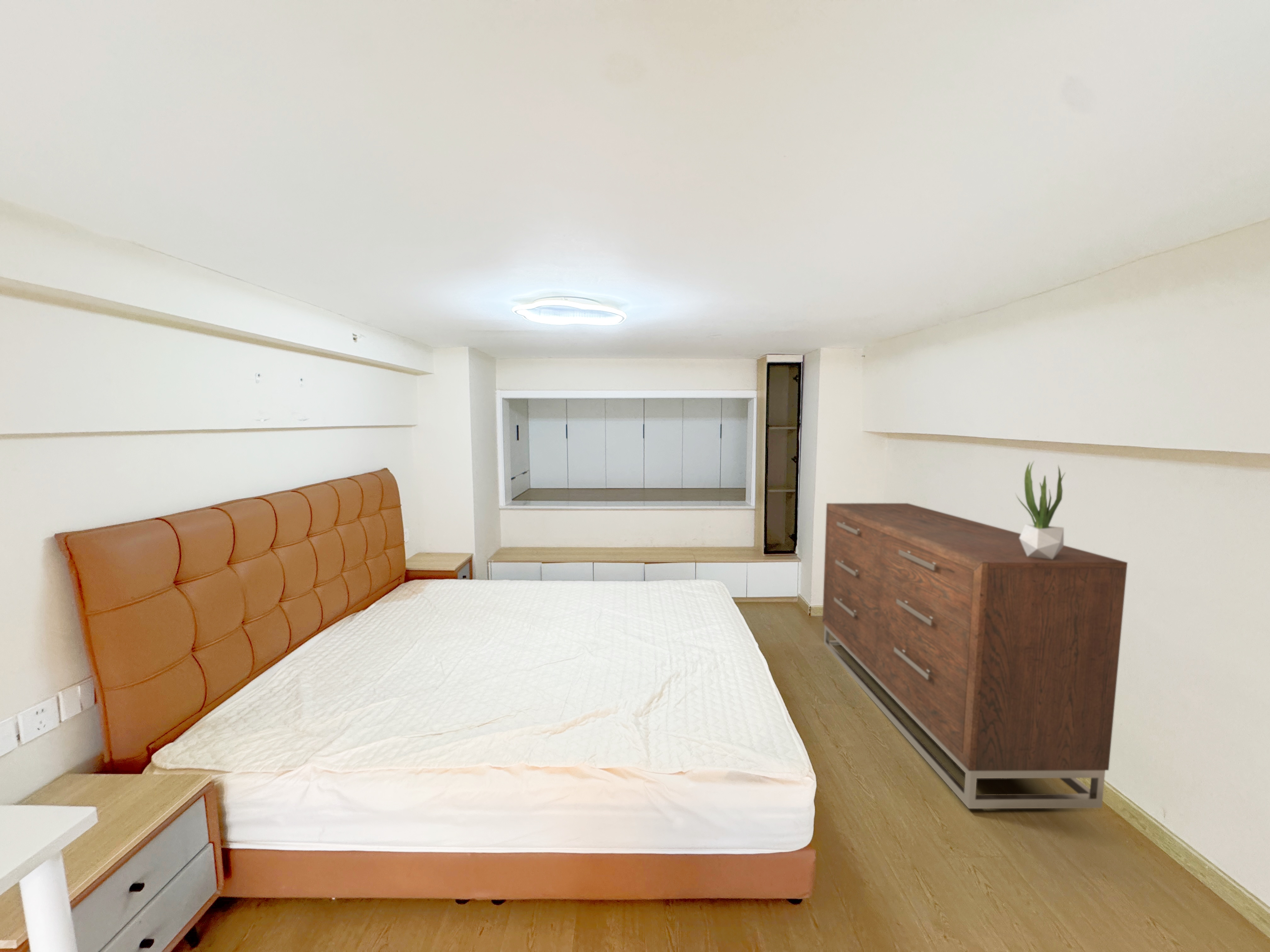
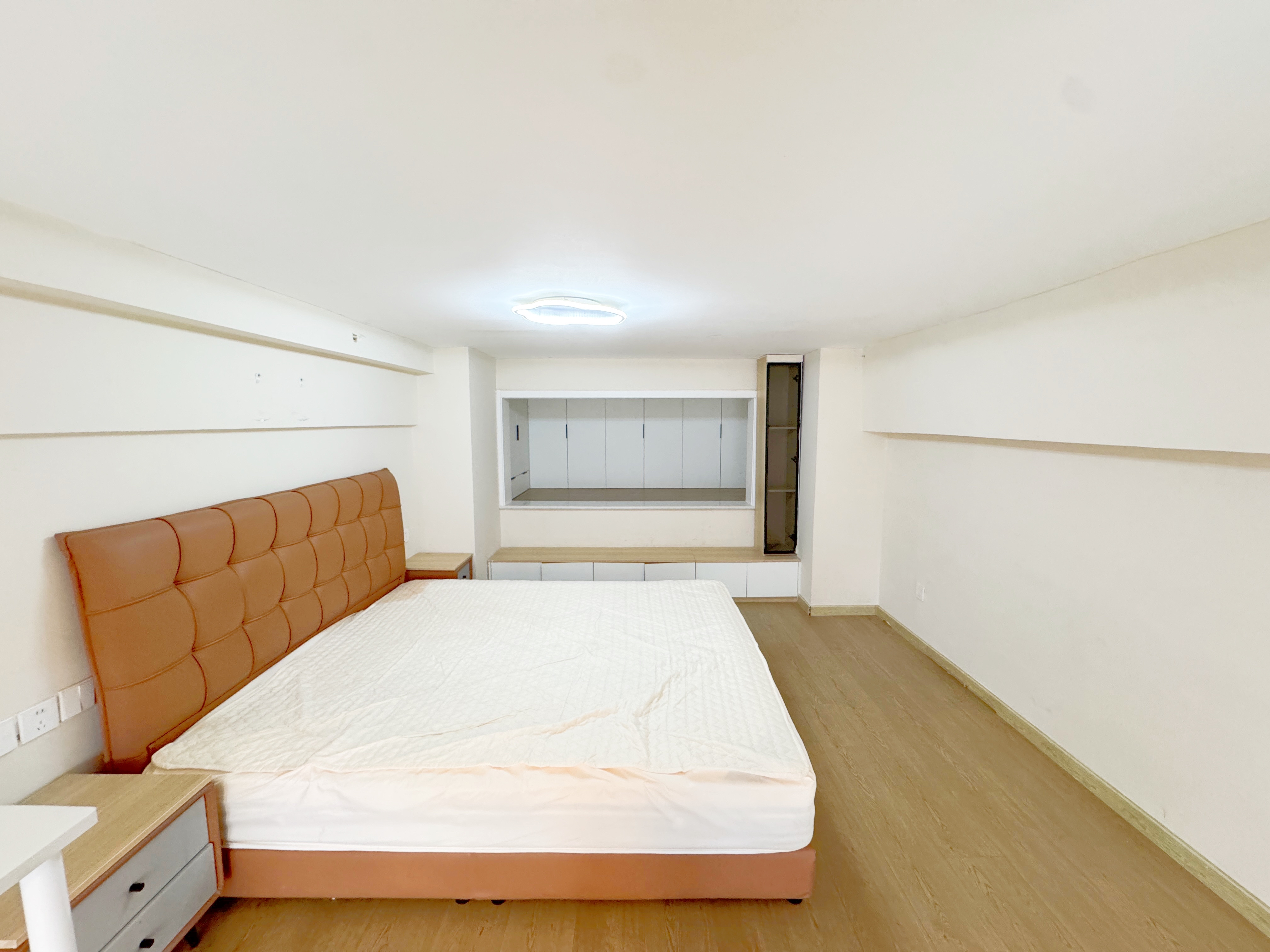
- dresser [822,503,1128,809]
- potted plant [1015,460,1066,559]
